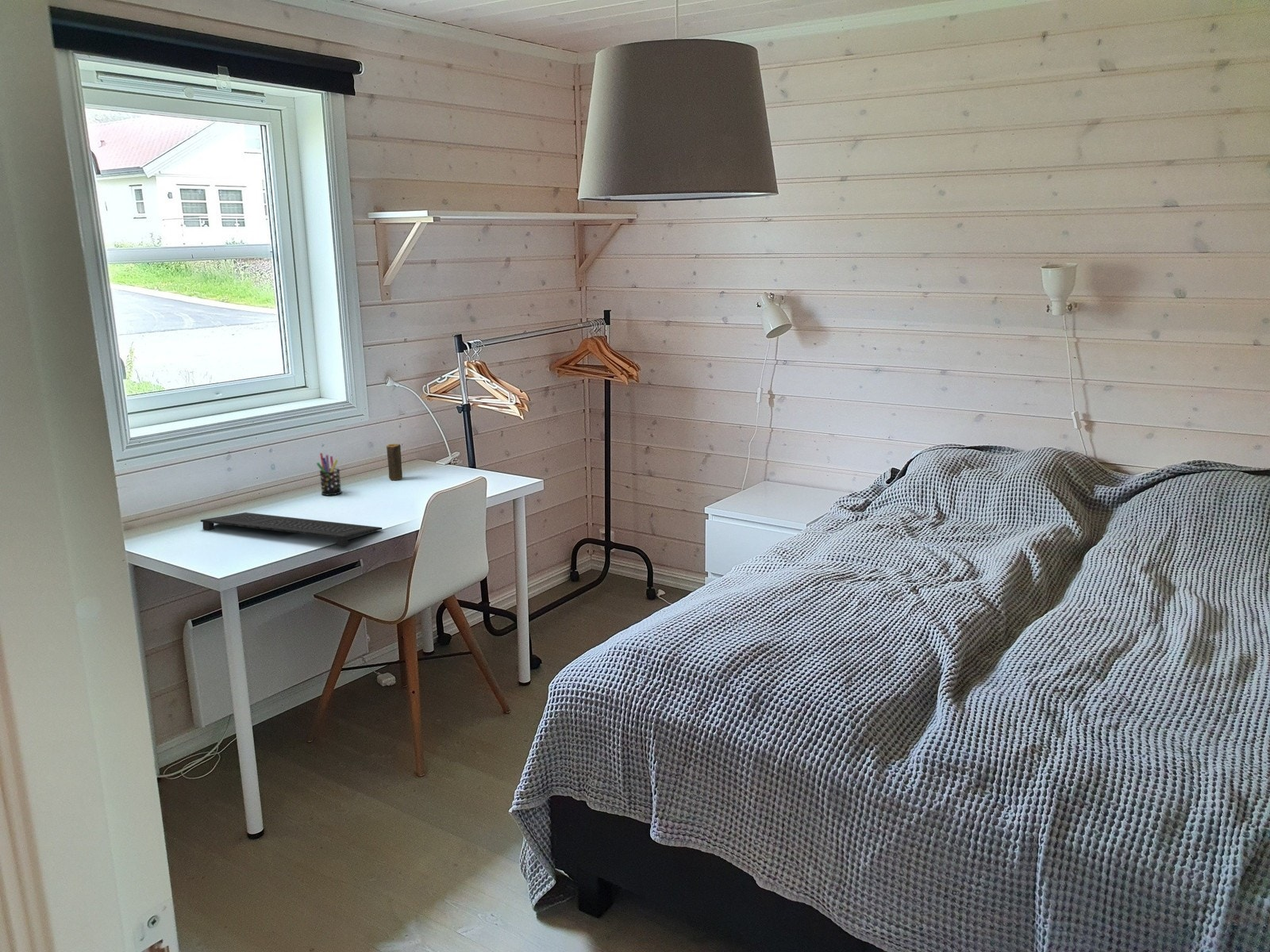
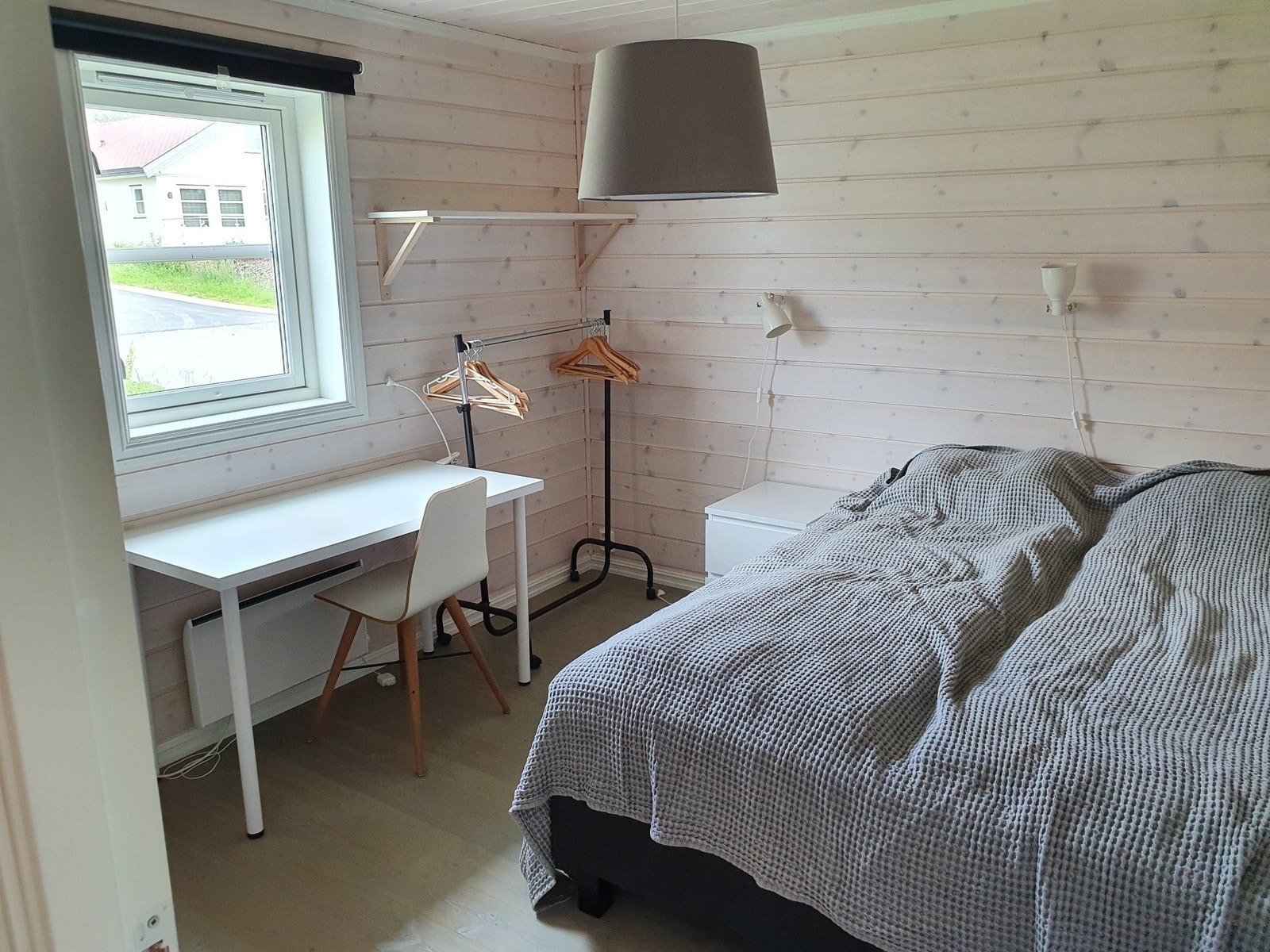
- pen holder [316,452,342,496]
- keyboard [200,512,383,546]
- candle [386,443,403,481]
